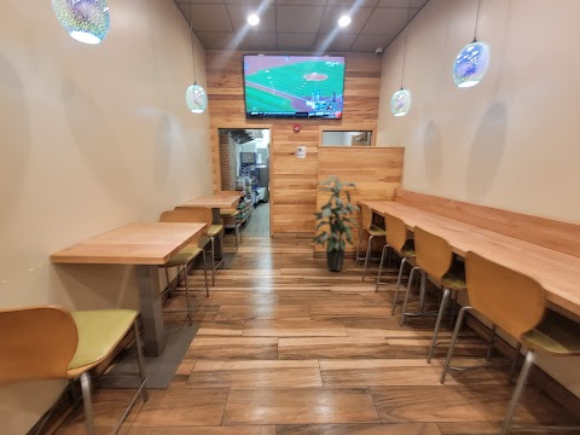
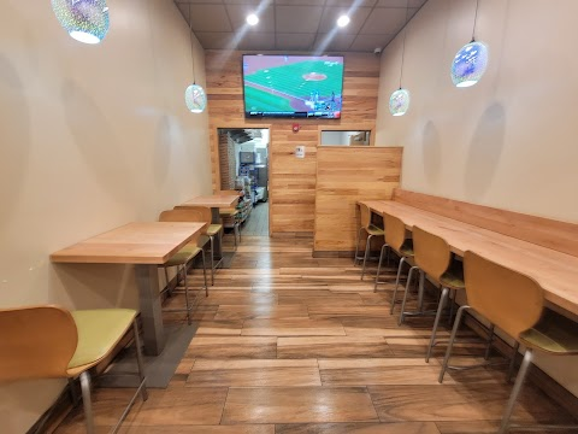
- indoor plant [312,174,361,272]
